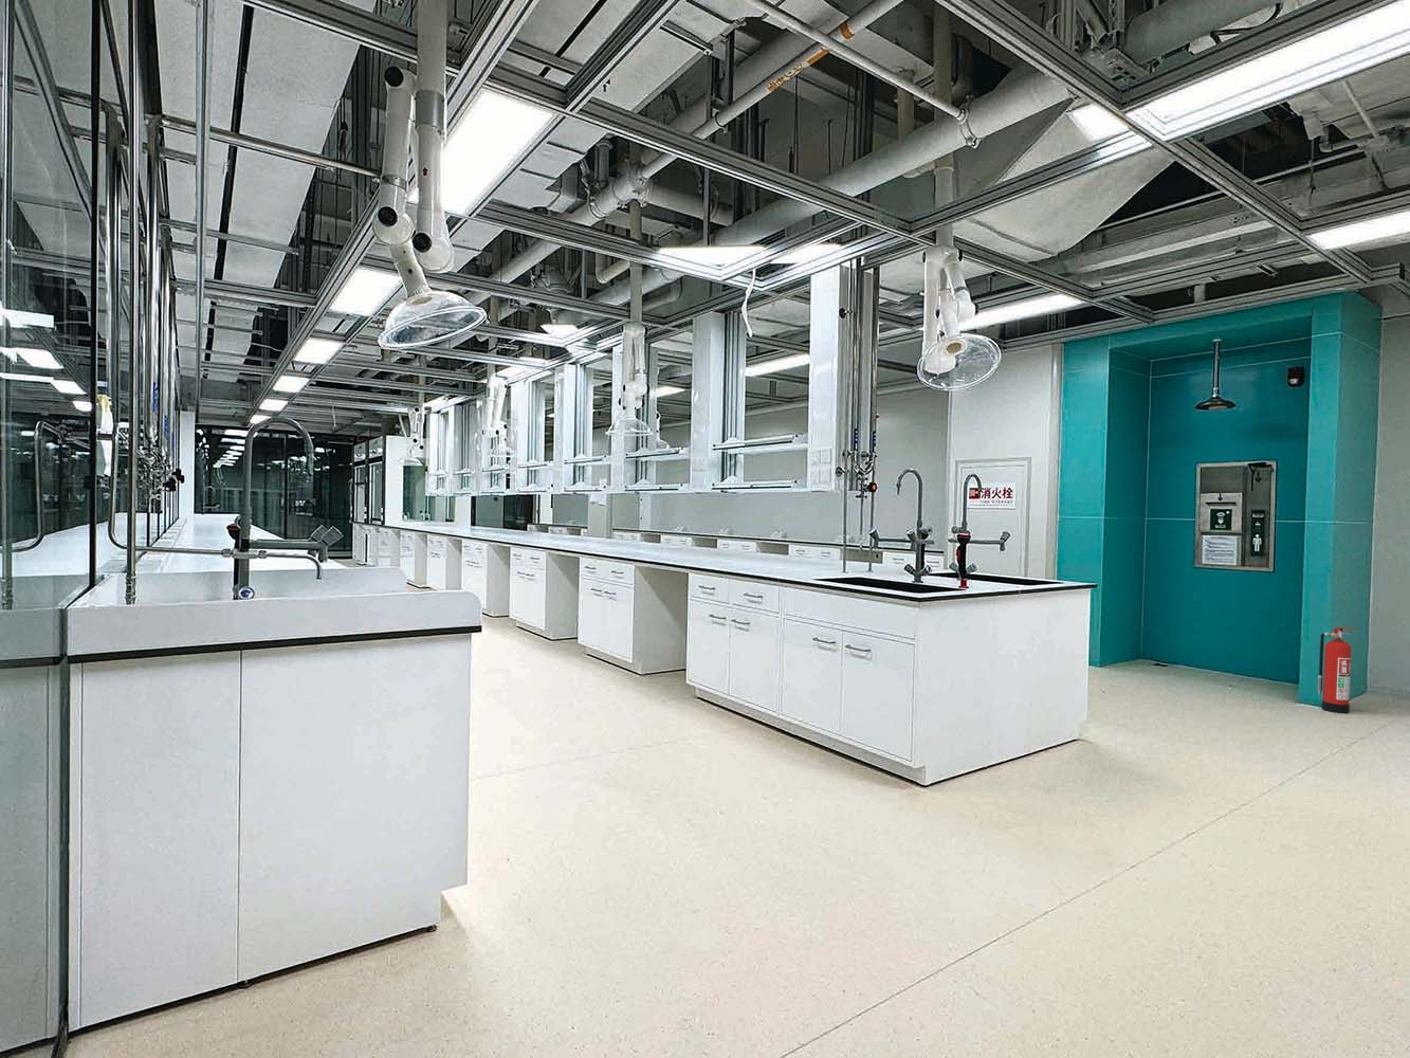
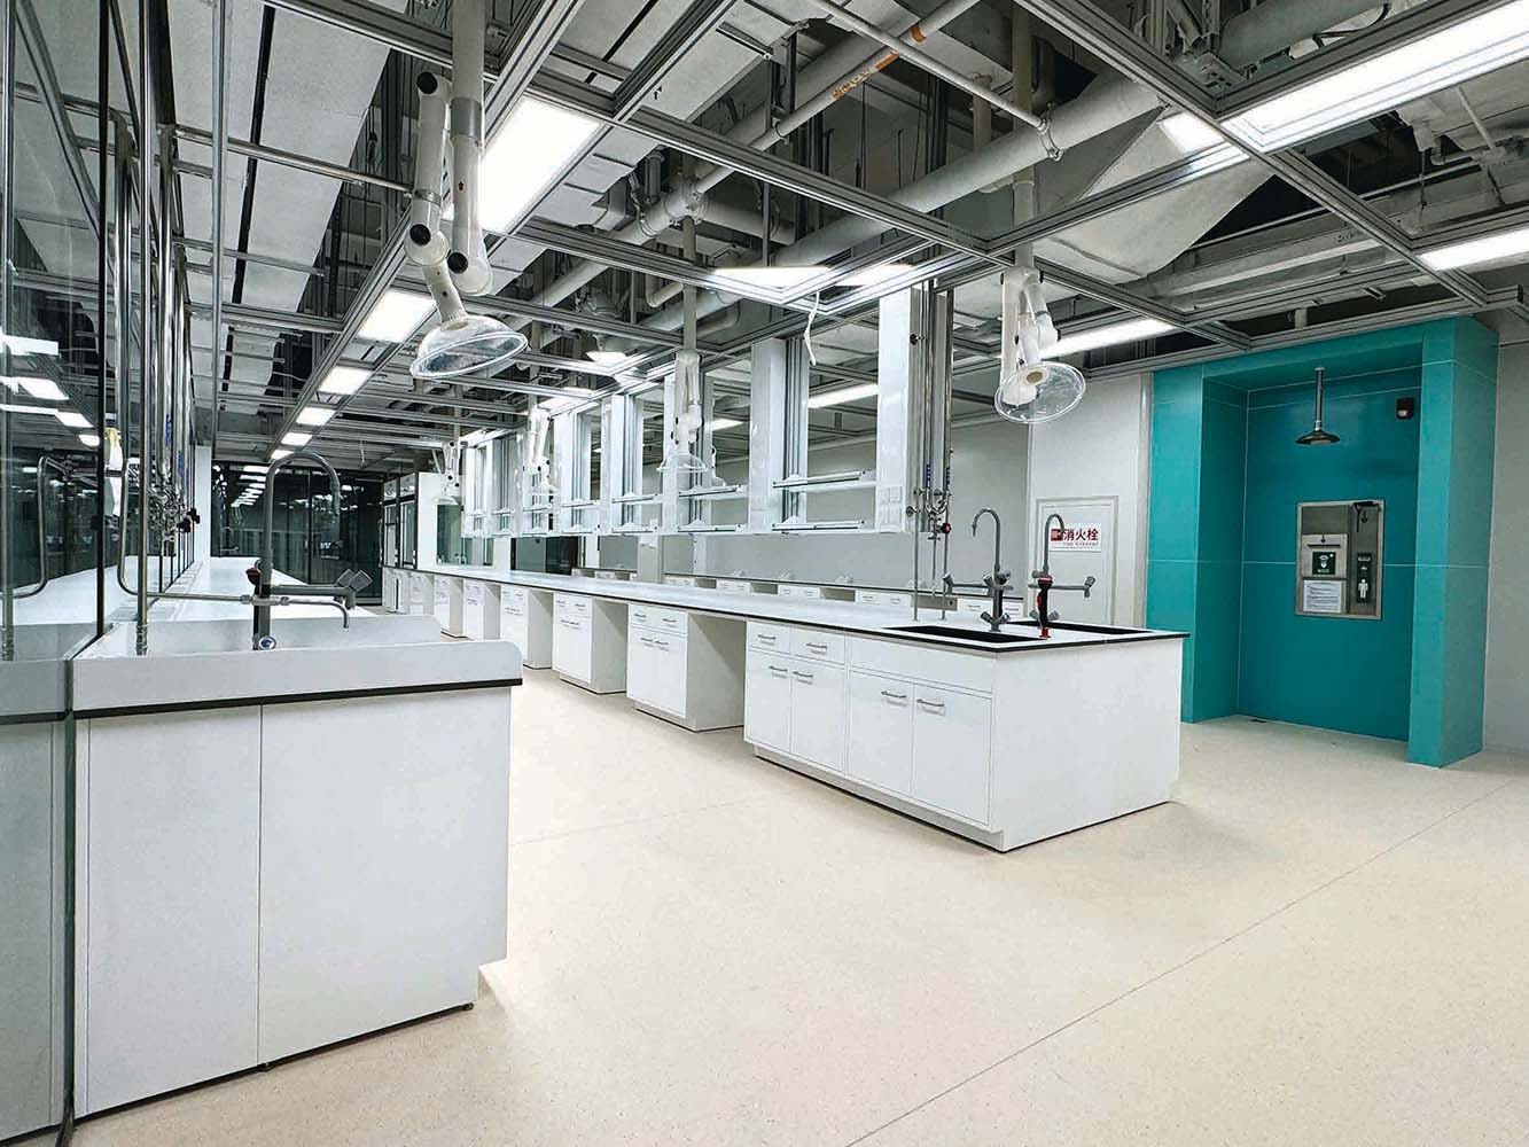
- fire extinguisher [1317,627,1357,715]
